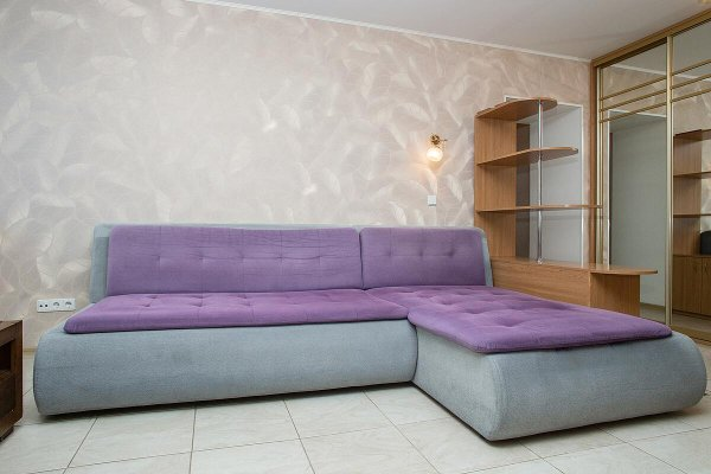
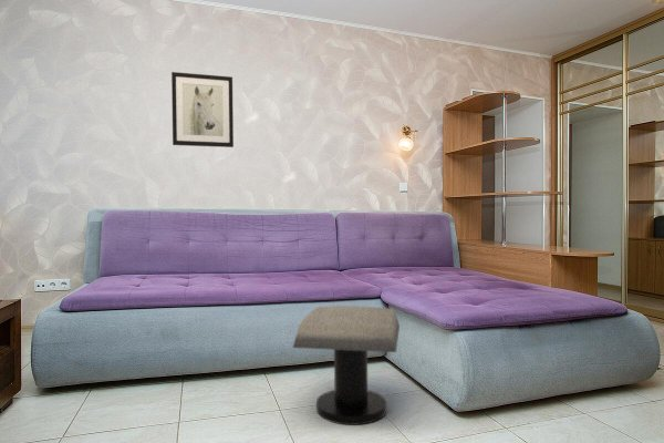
+ stool [292,305,401,426]
+ wall art [170,71,235,148]
